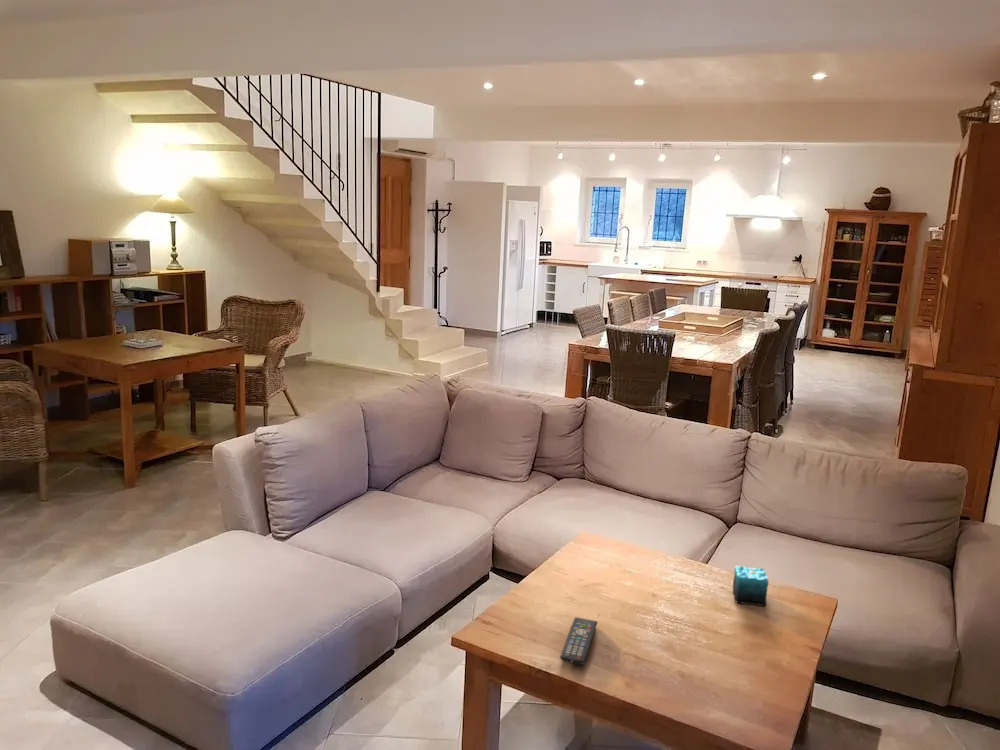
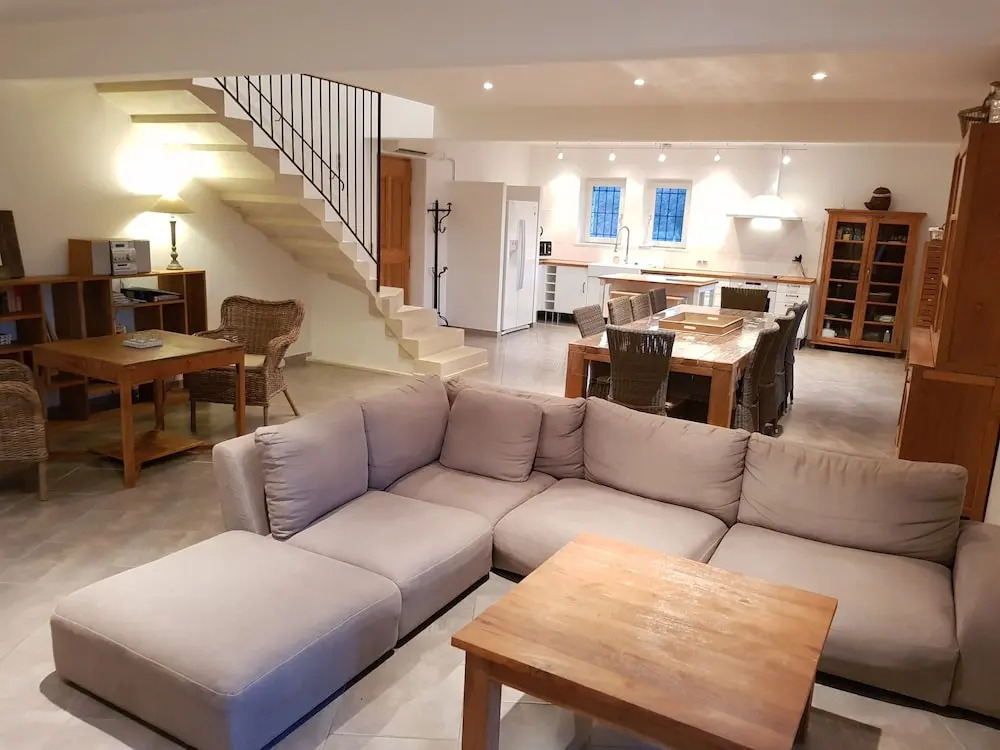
- remote control [559,616,599,665]
- candle [732,558,770,607]
